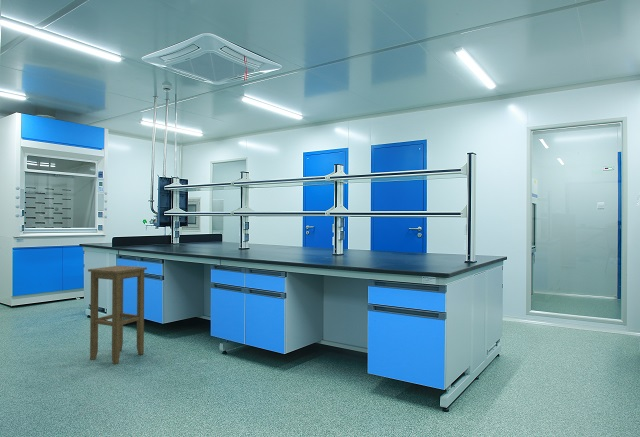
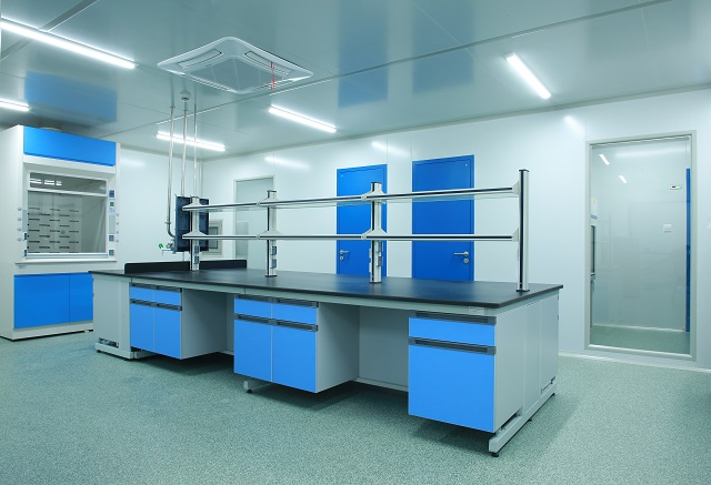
- stool [87,264,148,365]
